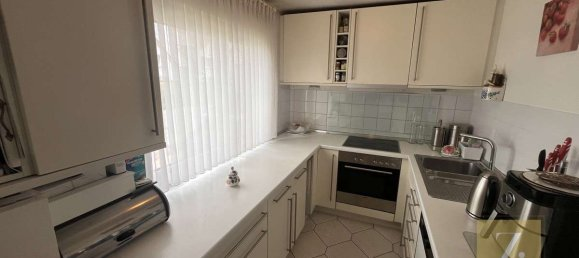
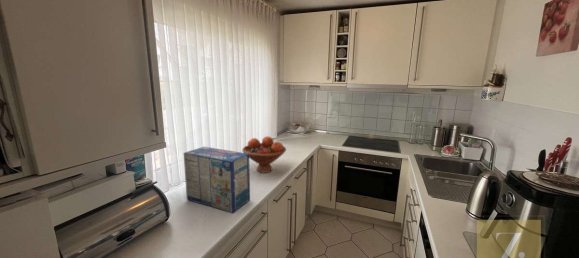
+ toaster pastry box [183,146,251,214]
+ fruit bowl [241,136,287,174]
